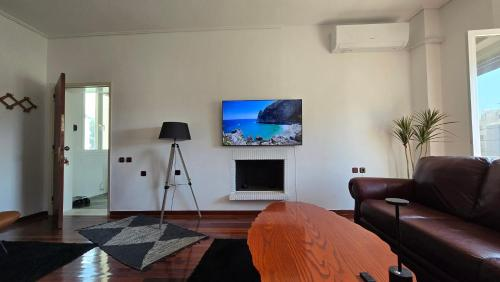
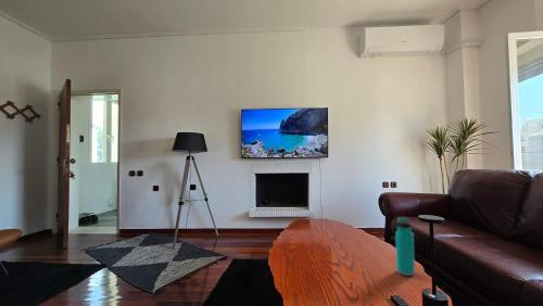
+ water bottle [394,216,416,277]
